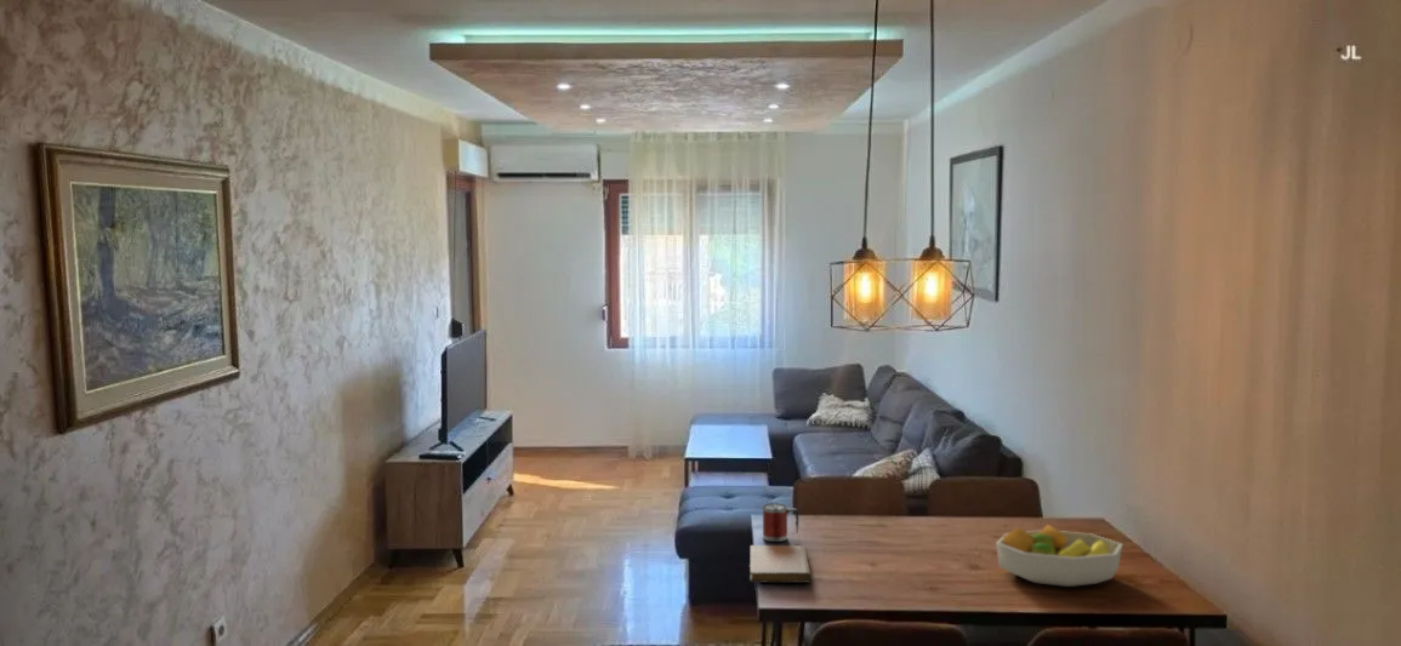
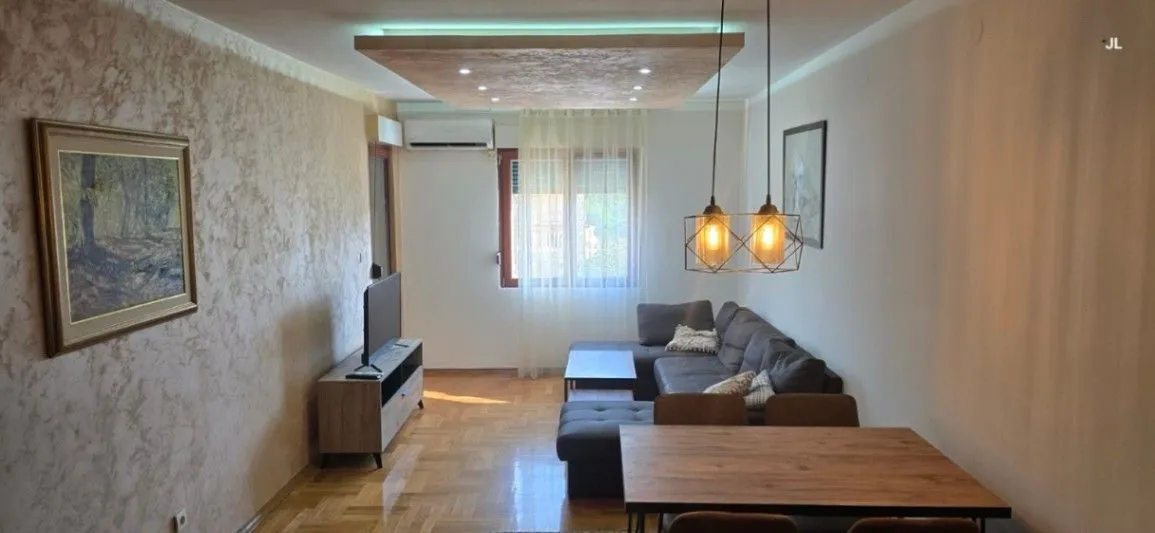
- notebook [748,544,813,583]
- mug [759,503,799,543]
- fruit bowl [995,524,1123,588]
